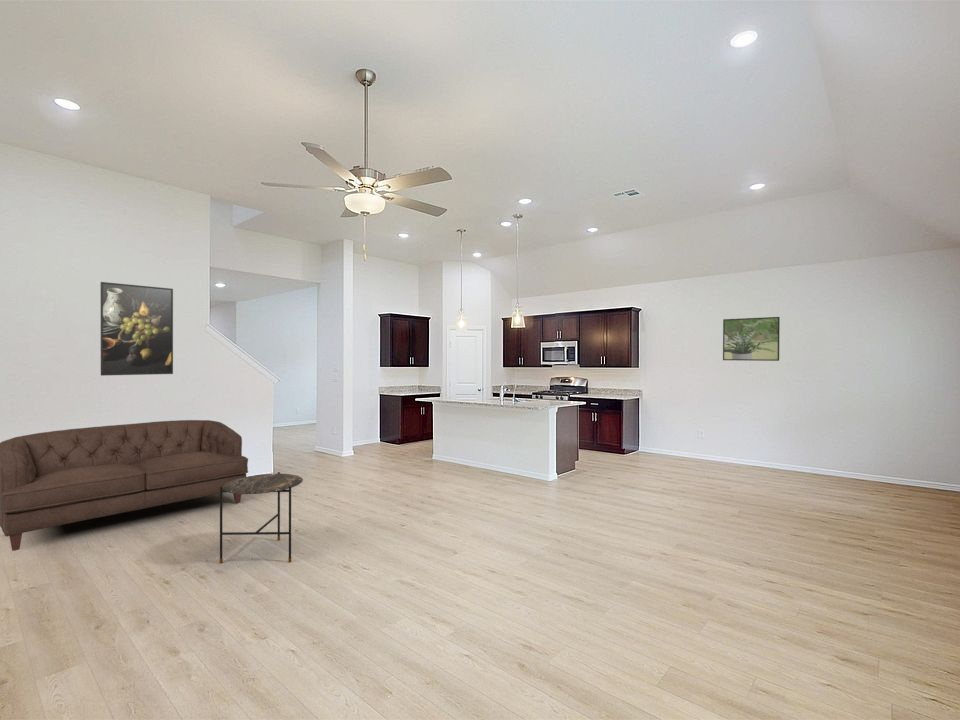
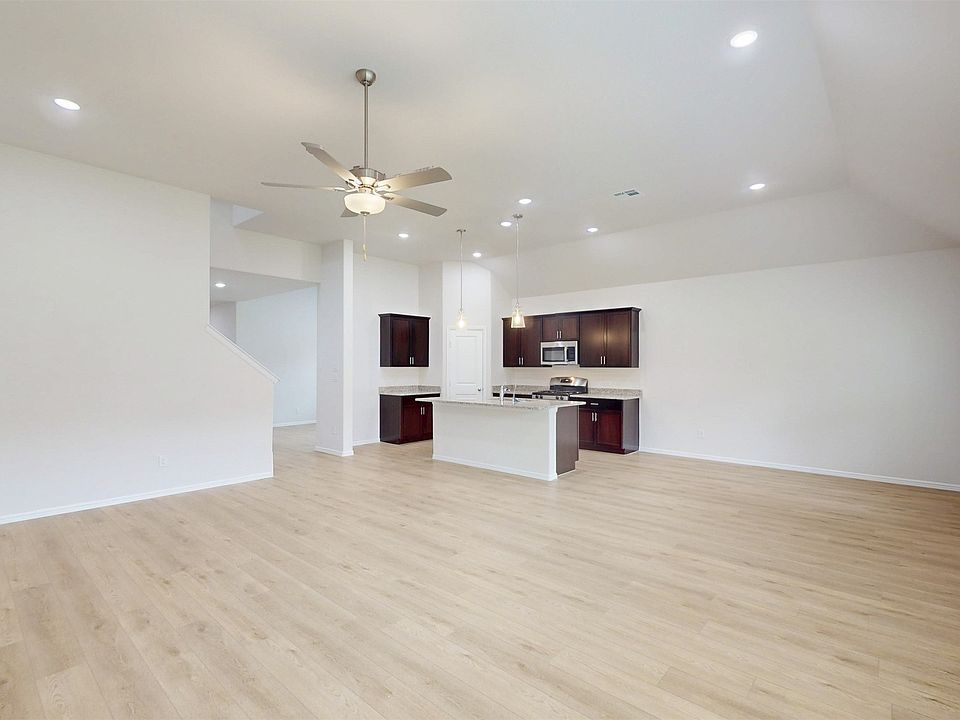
- side table [219,471,304,564]
- sofa [0,419,249,552]
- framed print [722,316,781,362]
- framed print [100,281,174,376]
